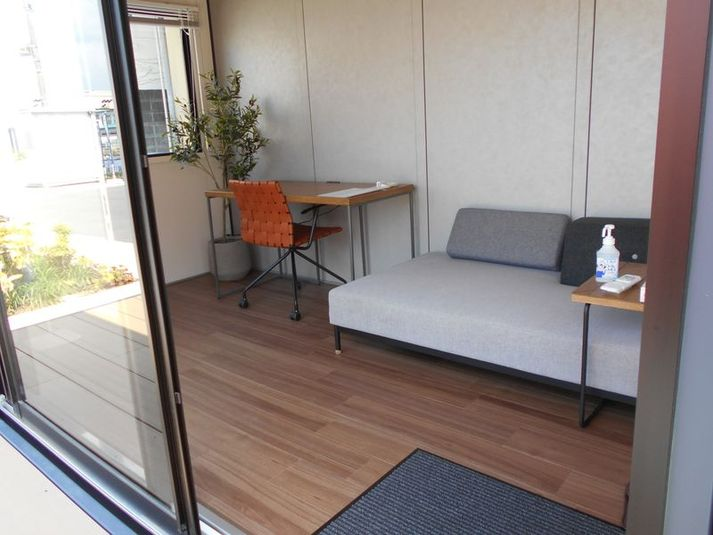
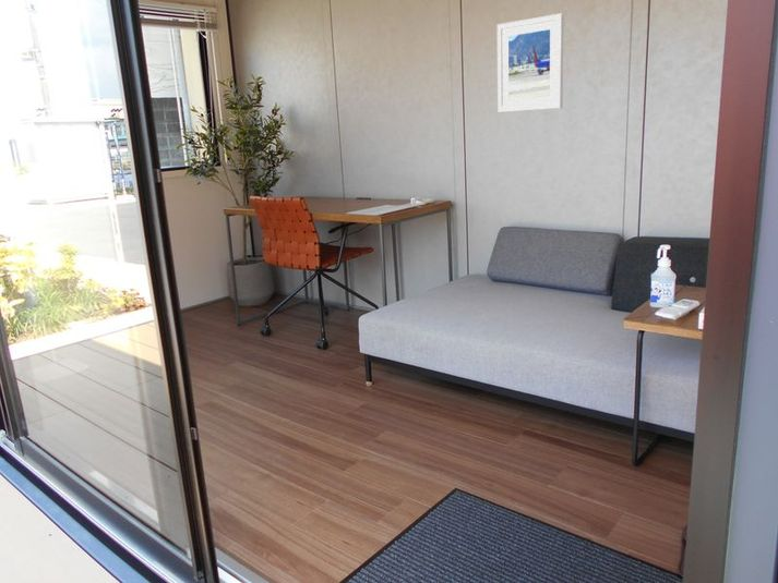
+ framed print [496,12,565,113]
